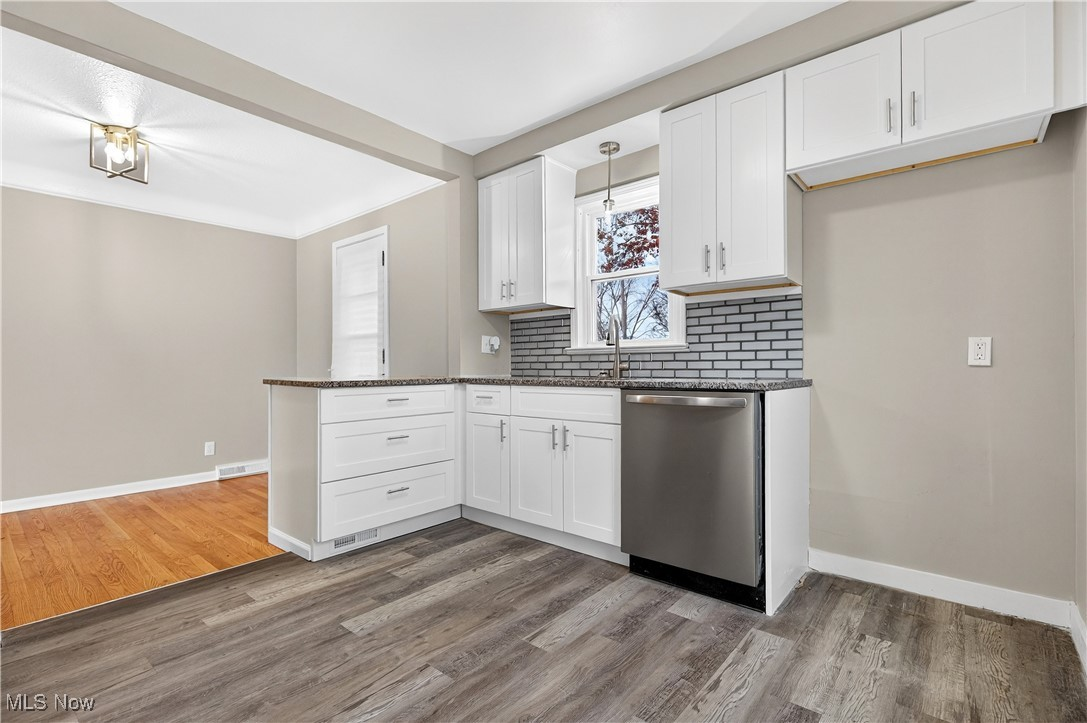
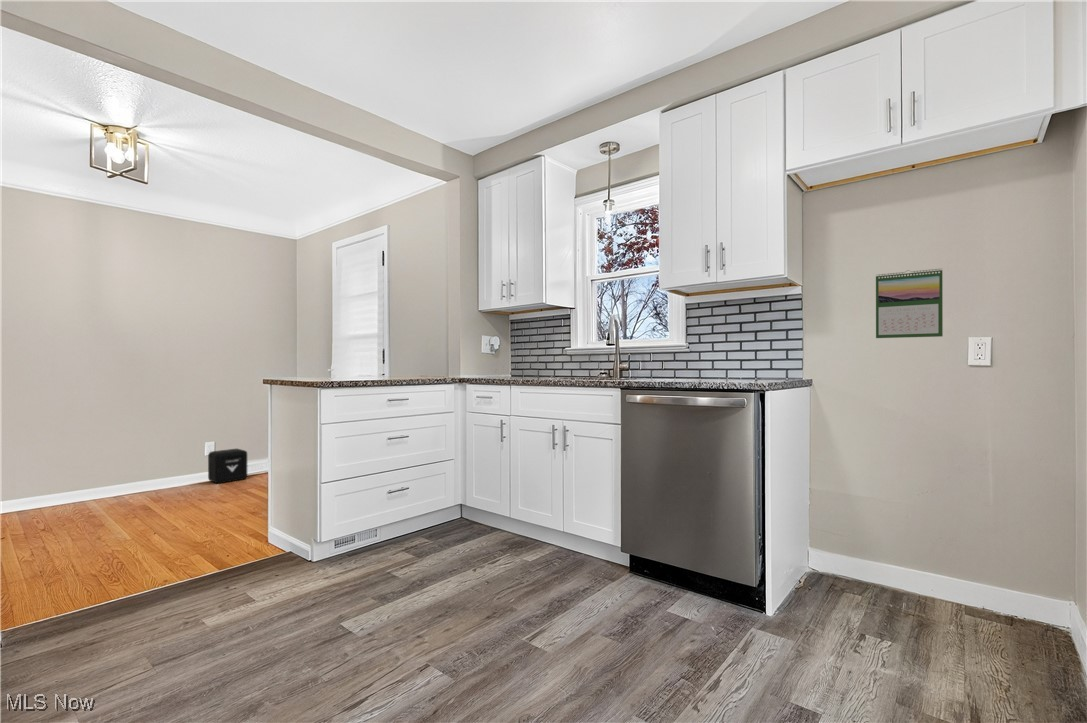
+ air purifier [207,448,248,484]
+ calendar [875,268,944,339]
